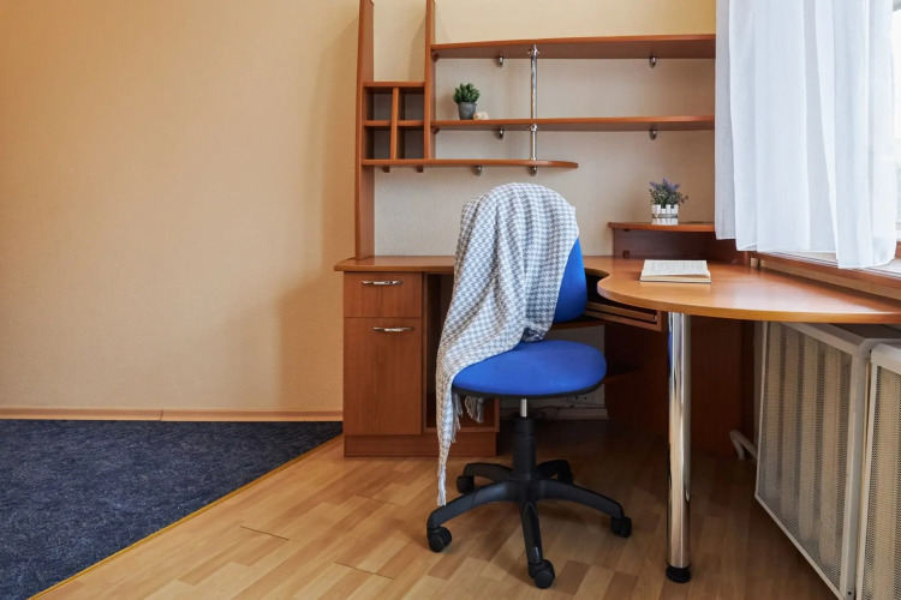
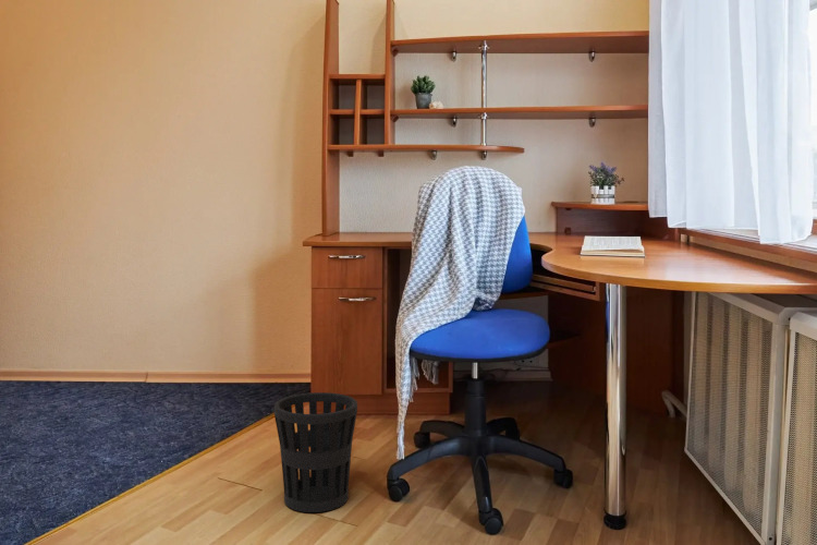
+ wastebasket [273,391,358,513]
